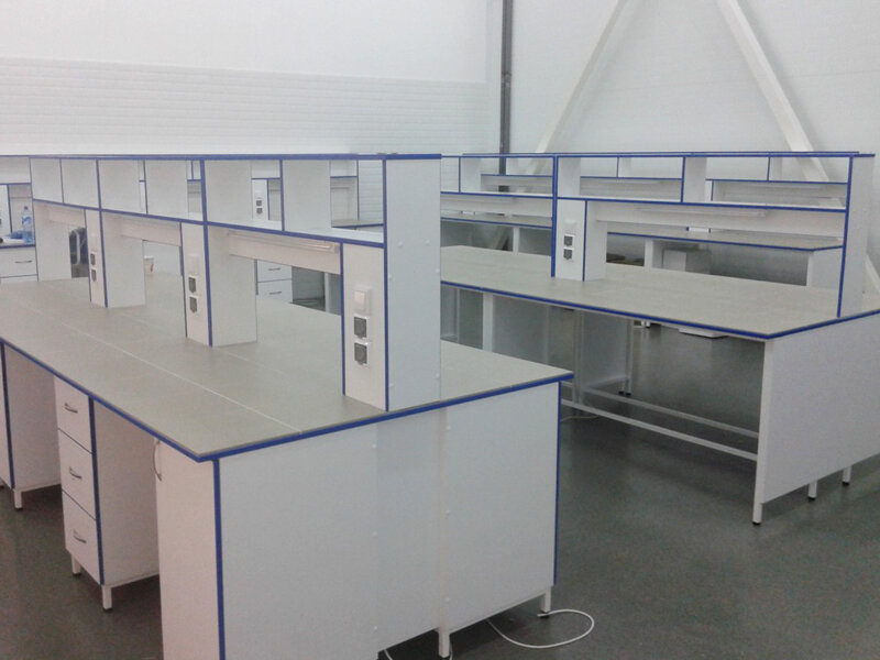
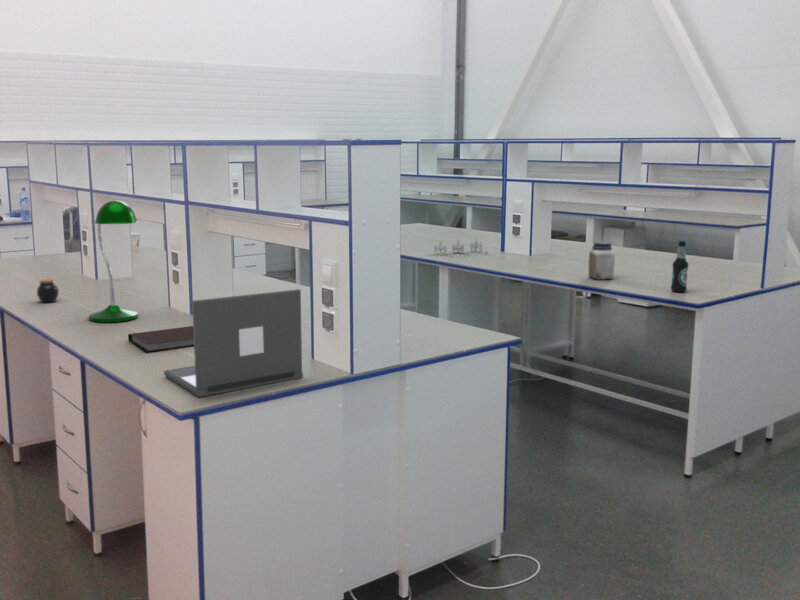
+ jar [588,241,616,281]
+ laboratory equipment [433,237,496,259]
+ laptop [163,288,304,398]
+ jar [36,278,60,303]
+ notebook [127,325,194,353]
+ desk lamp [88,200,139,324]
+ bottle [670,239,689,293]
